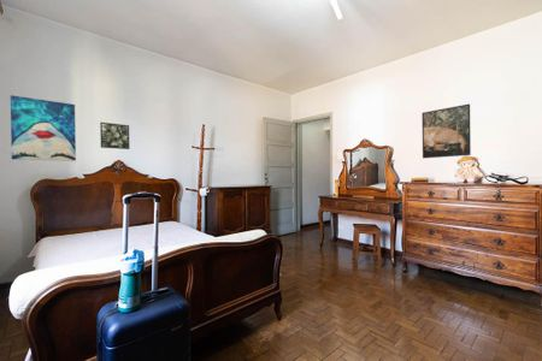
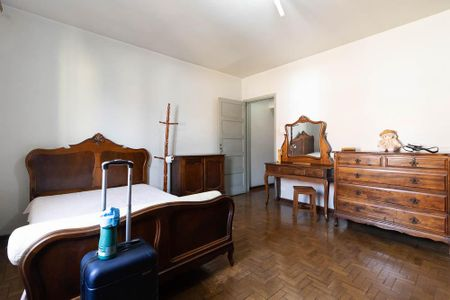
- wall art [10,94,77,162]
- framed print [99,122,131,150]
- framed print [420,102,472,160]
